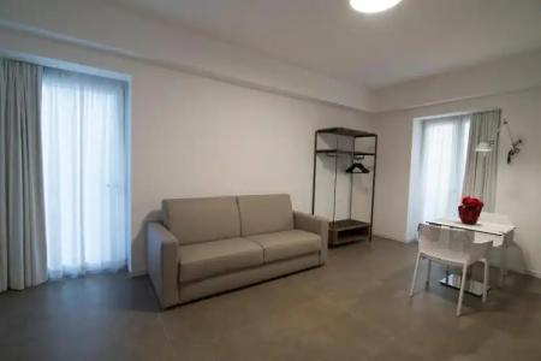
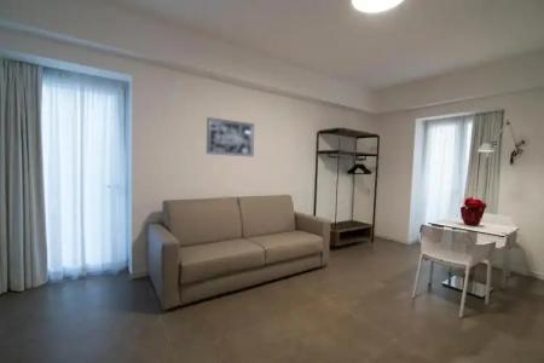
+ wall art [206,116,255,157]
